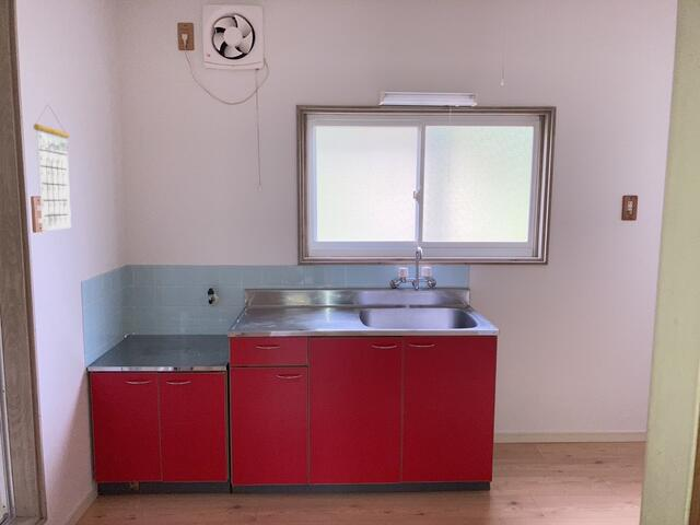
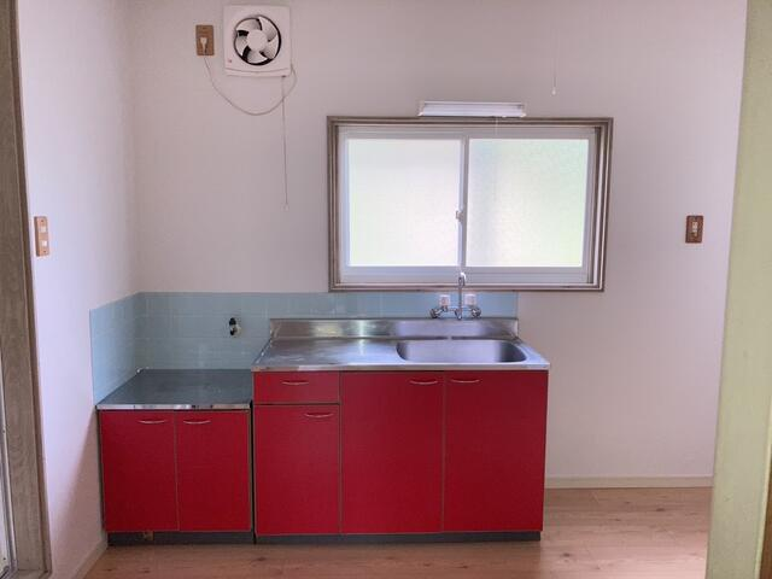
- calendar [33,103,72,232]
